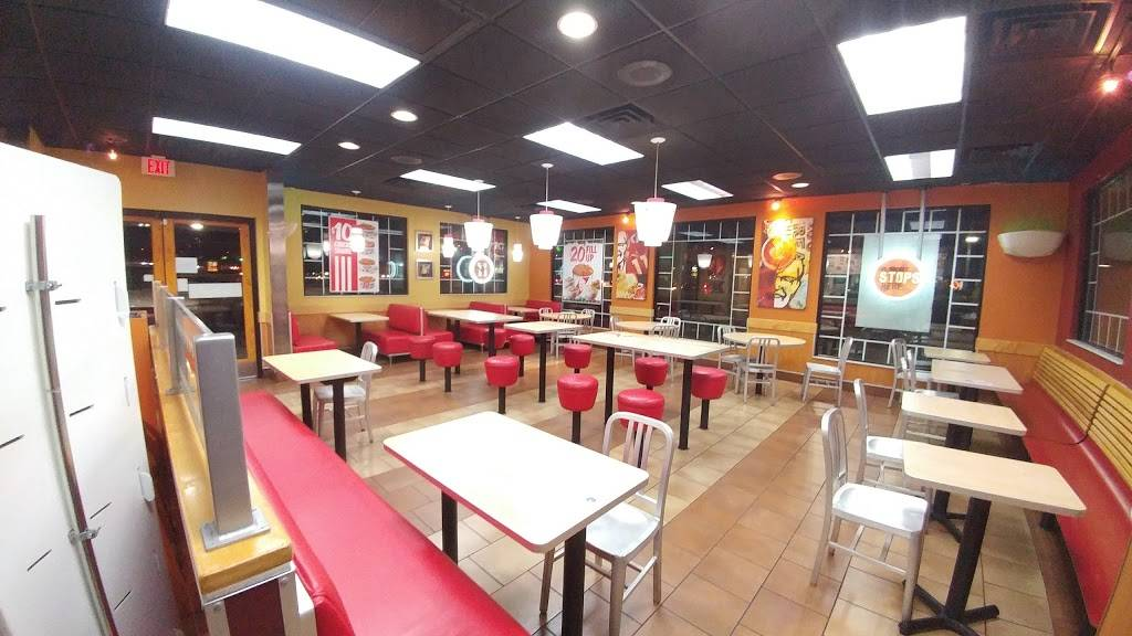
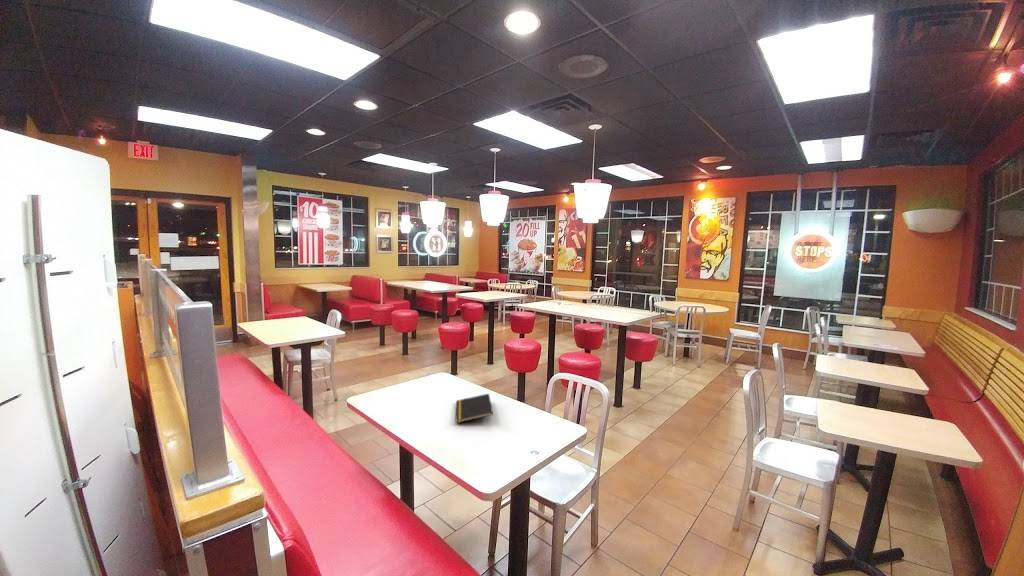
+ notepad [455,393,494,424]
